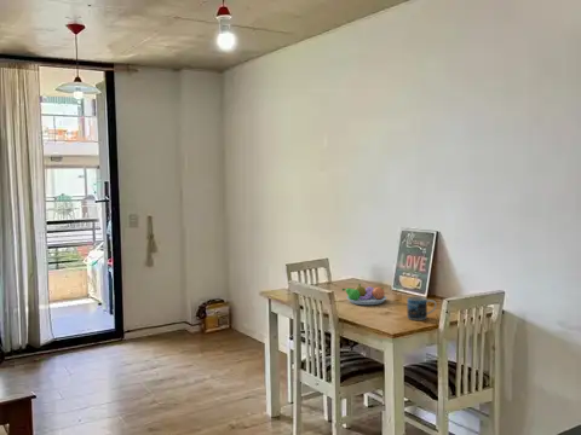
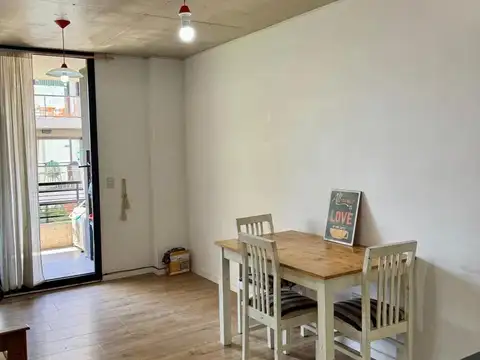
- mug [407,295,438,321]
- fruit bowl [341,283,387,306]
